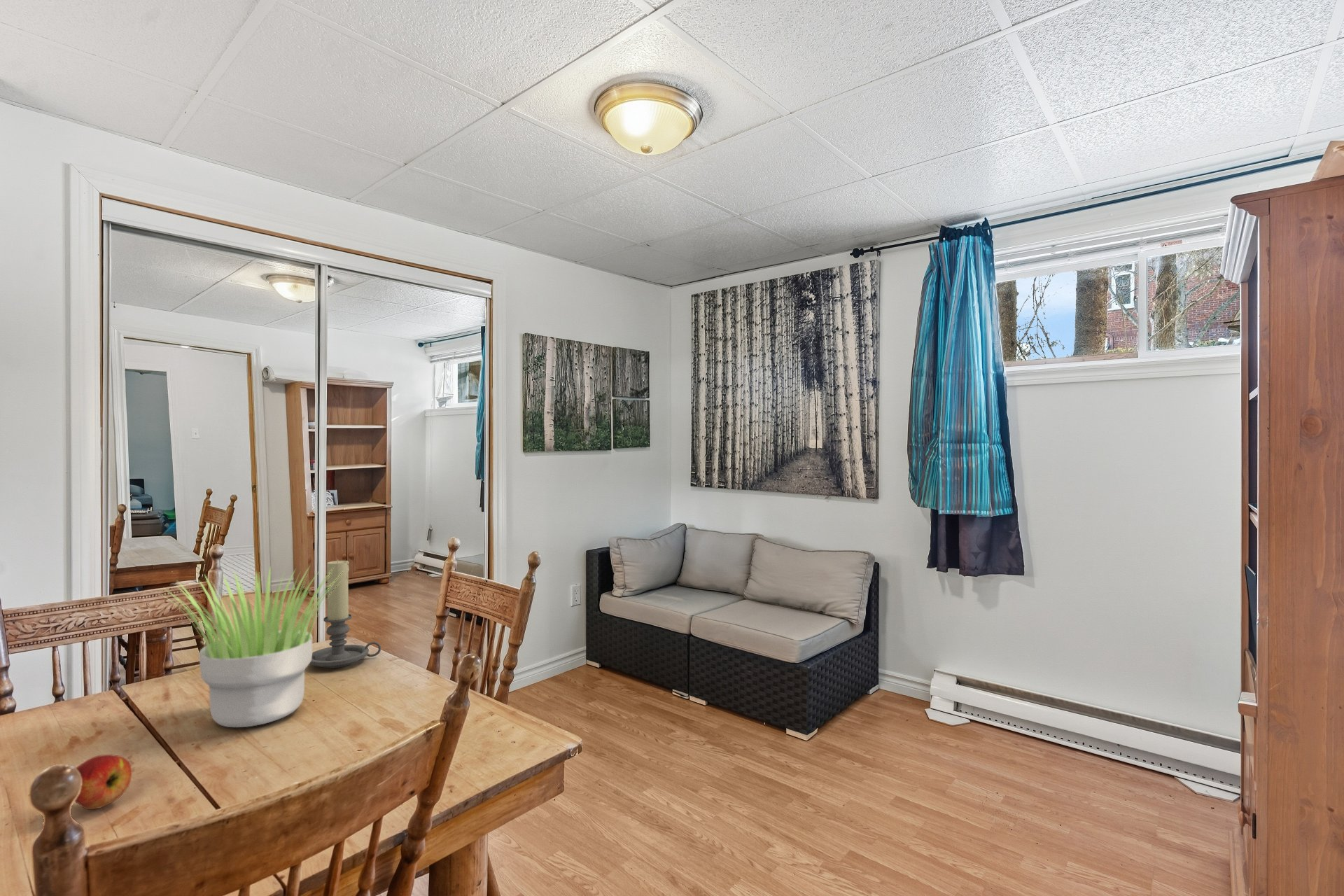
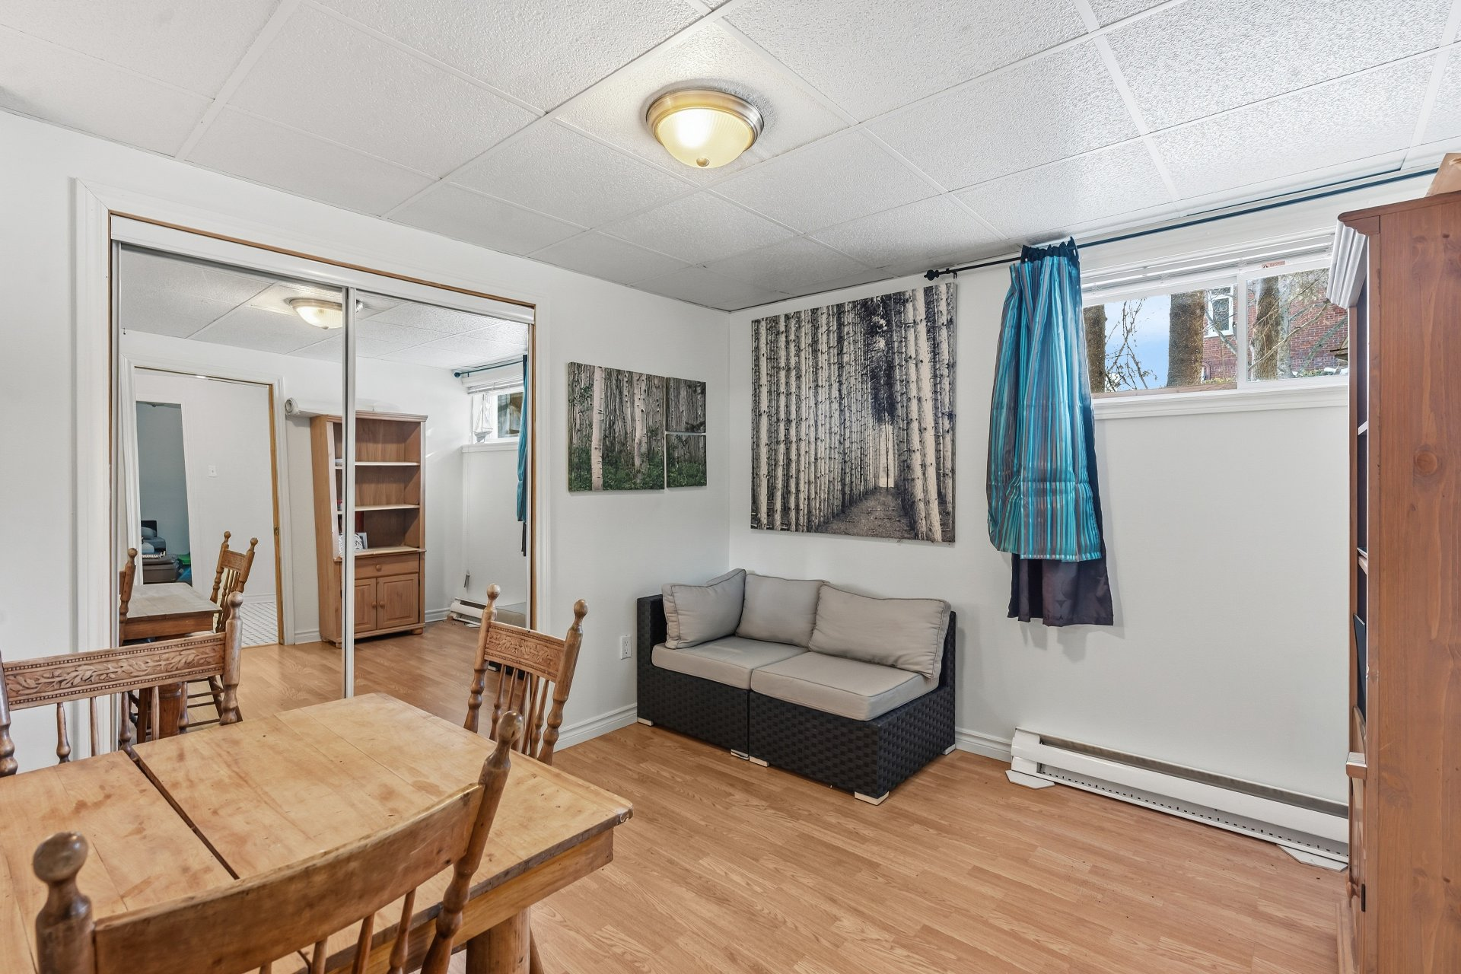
- potted plant [158,564,343,728]
- candle holder [309,559,381,668]
- apple [74,754,132,810]
